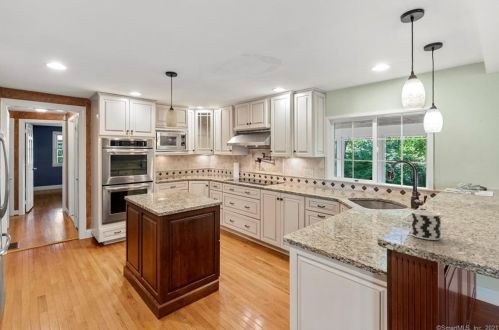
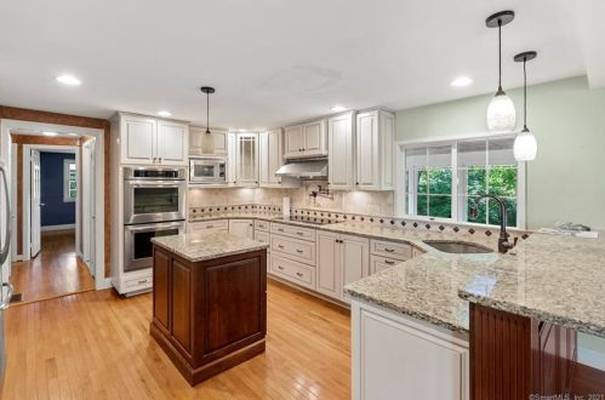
- cup [410,209,442,241]
